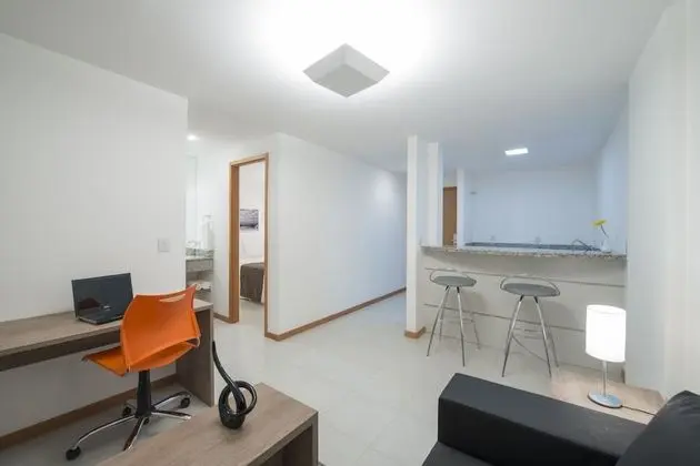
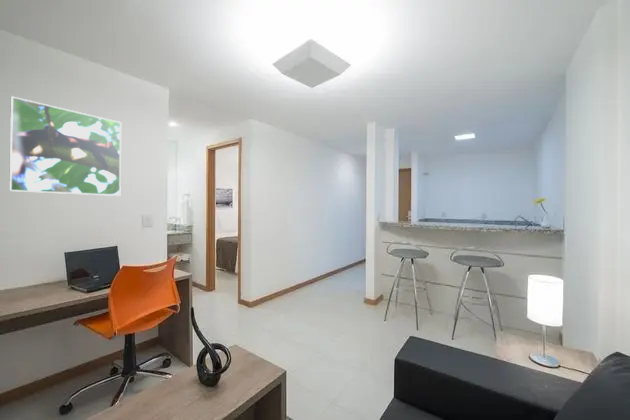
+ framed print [8,95,122,197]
